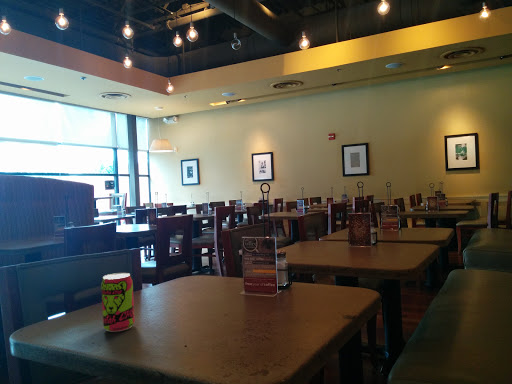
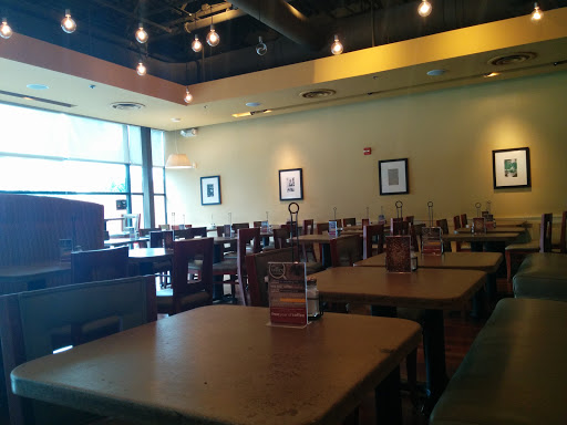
- beverage can [100,272,136,333]
